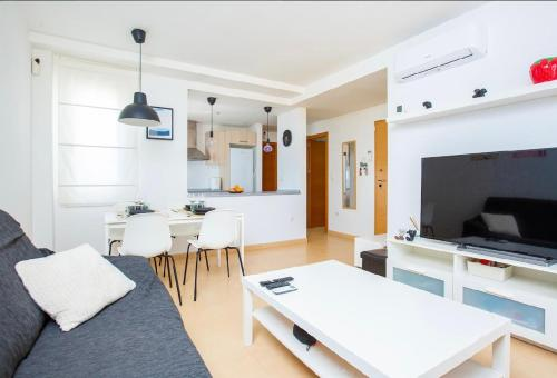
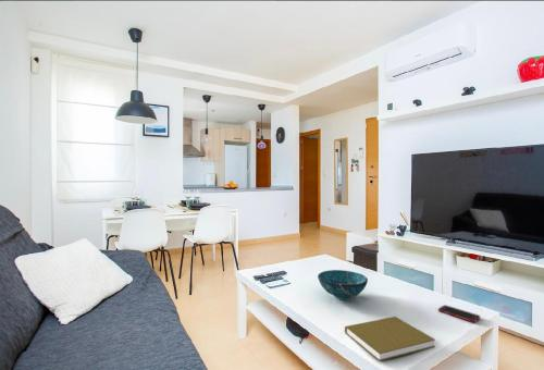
+ book [344,316,436,362]
+ cell phone [437,304,481,323]
+ decorative bowl [317,269,369,300]
